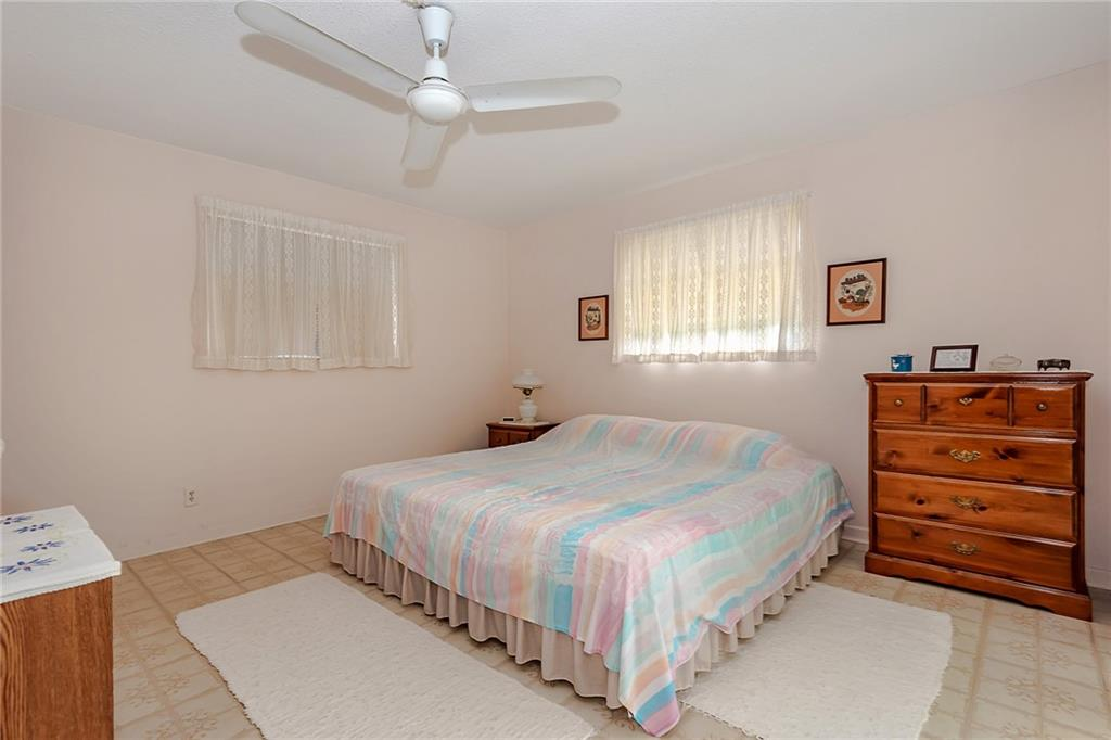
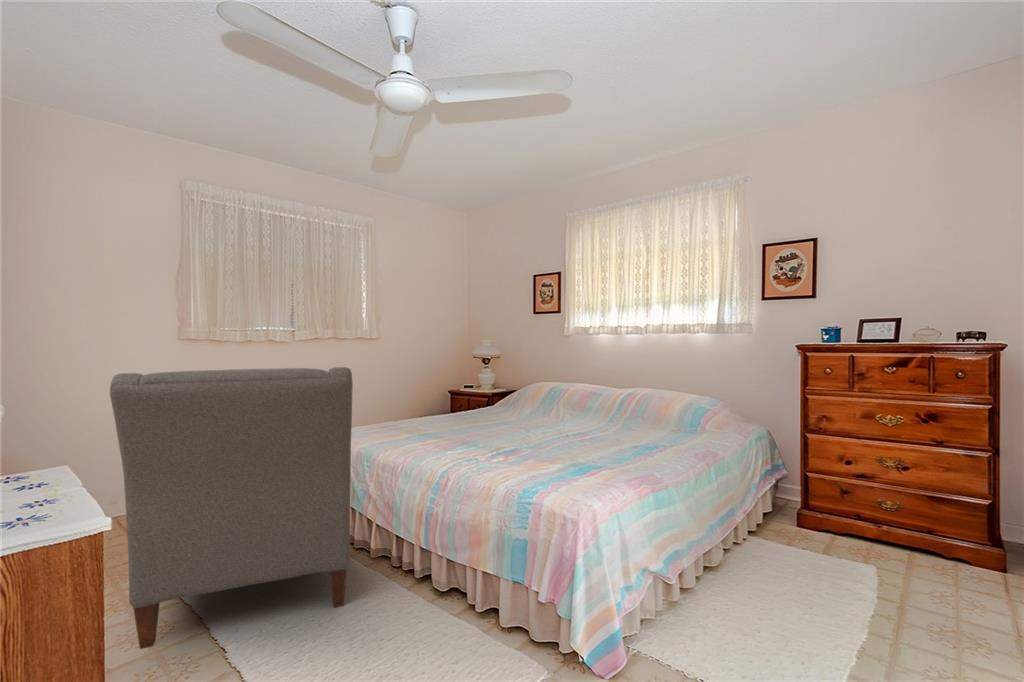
+ chair [109,366,354,650]
